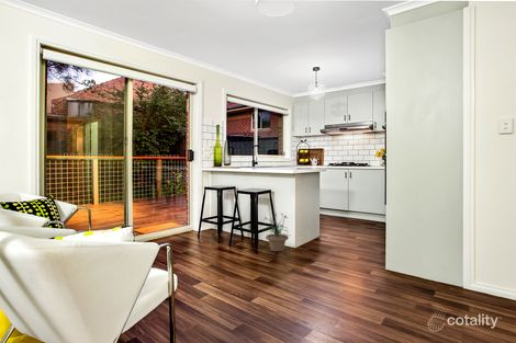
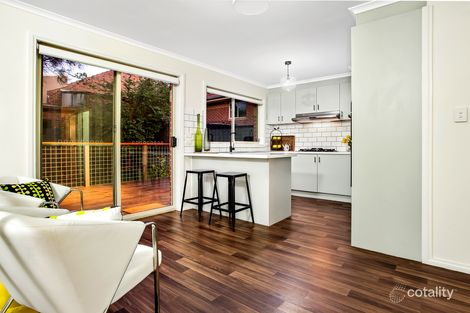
- potted plant [263,213,291,252]
